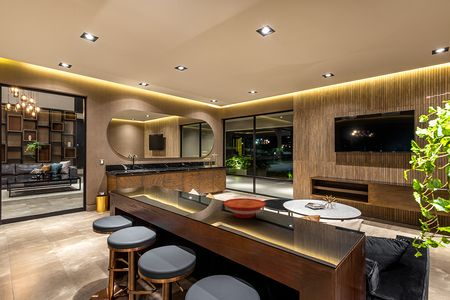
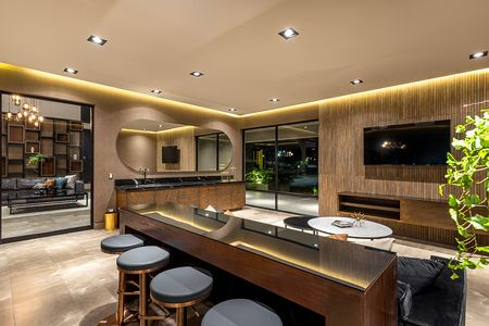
- bowl [222,197,267,219]
